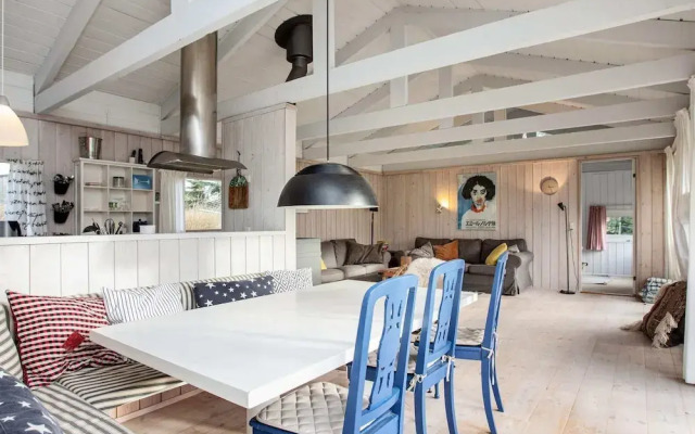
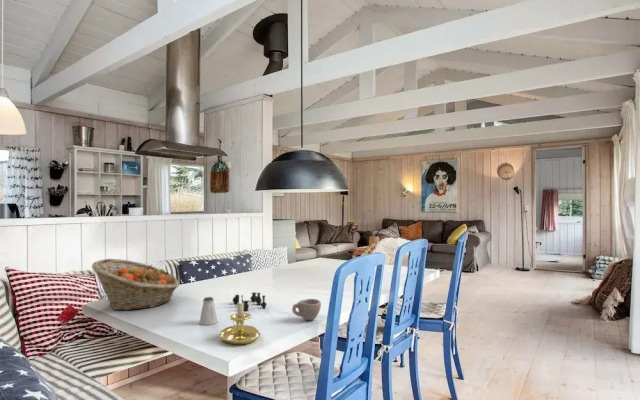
+ fruit basket [91,258,180,311]
+ vase [232,291,267,312]
+ saltshaker [198,296,218,326]
+ cup [291,298,322,321]
+ candle holder [219,289,262,346]
